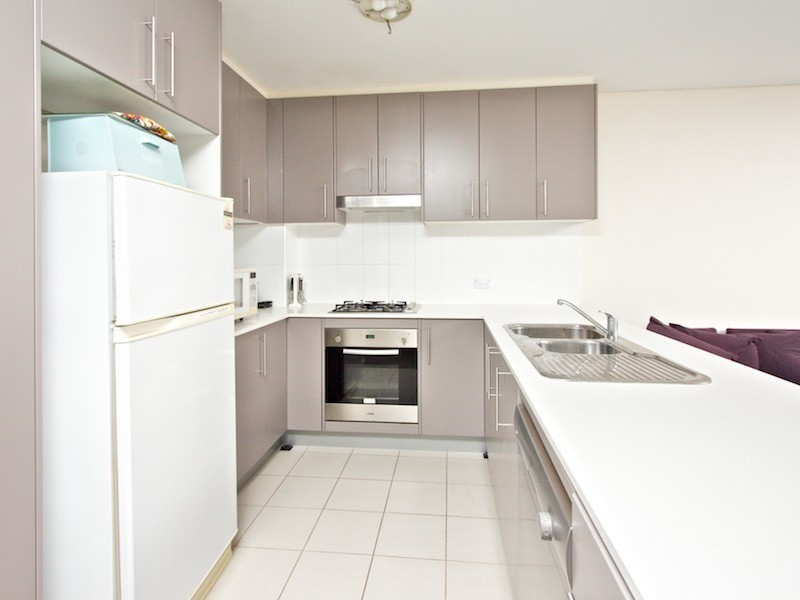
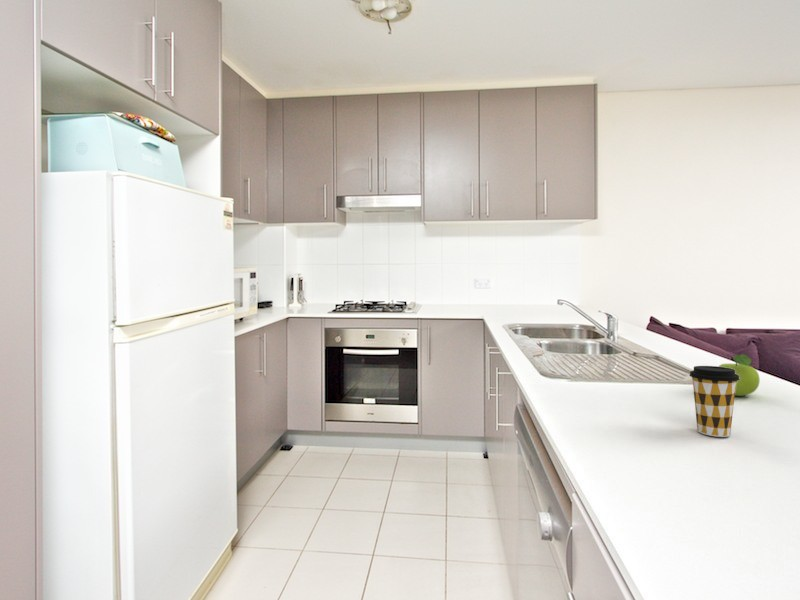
+ fruit [717,353,761,397]
+ coffee cup [689,365,740,438]
